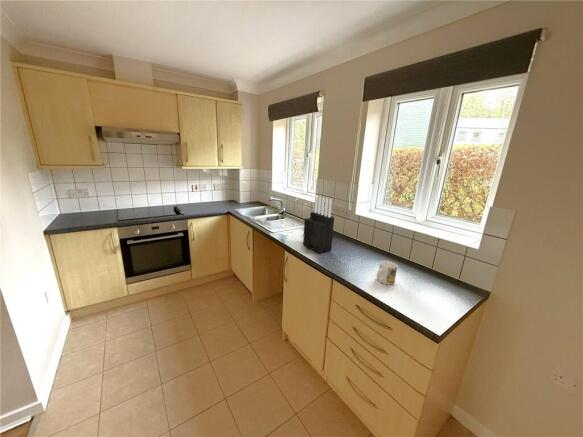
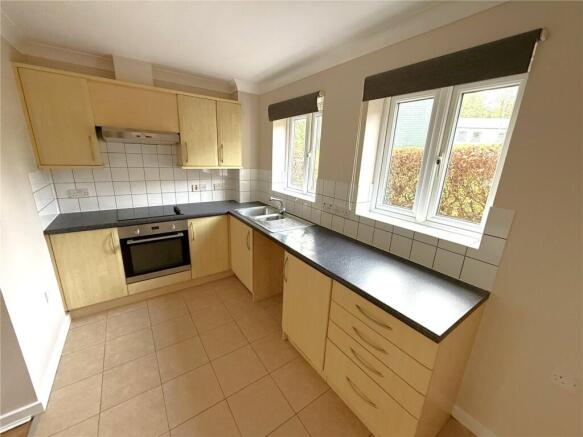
- mug [376,260,398,286]
- knife block [302,195,335,255]
